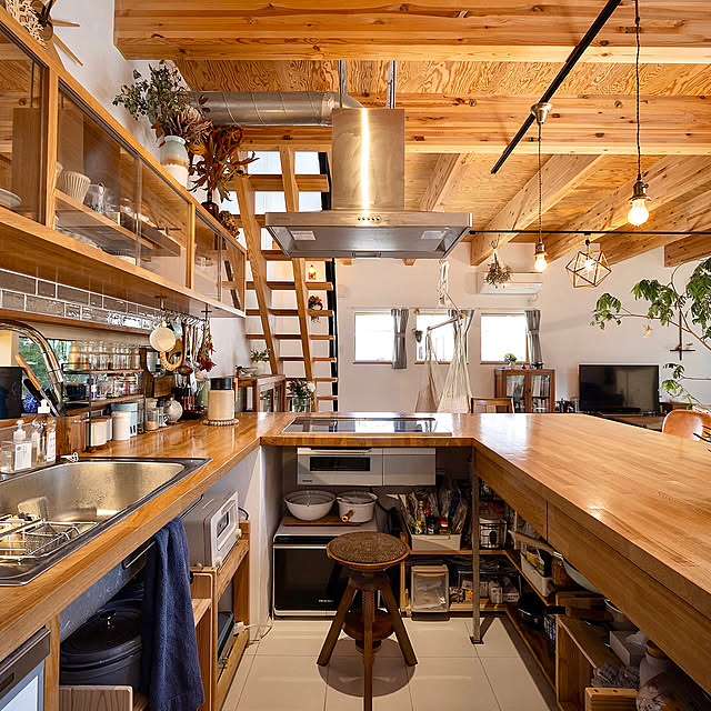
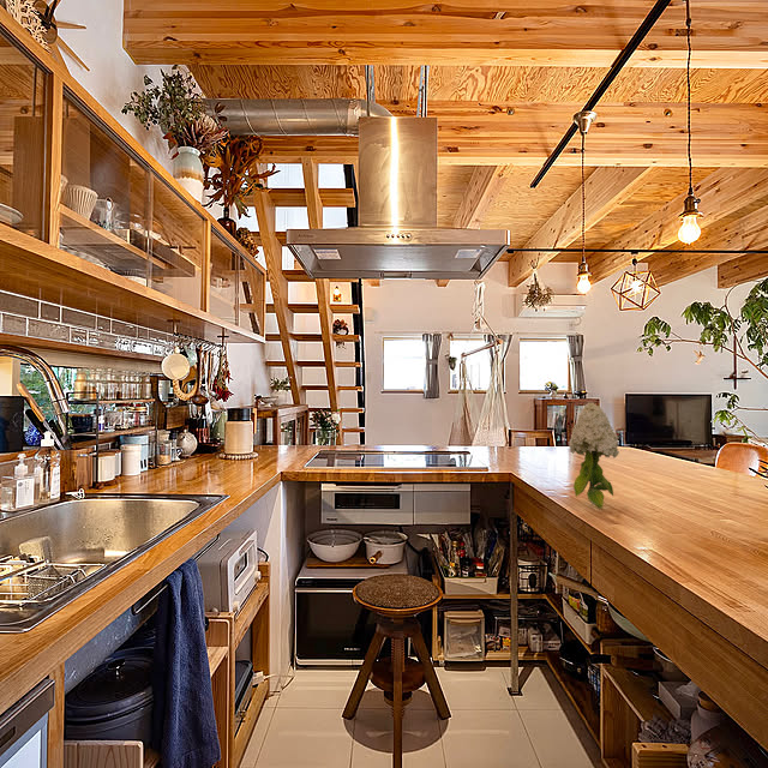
+ flower [568,401,620,510]
